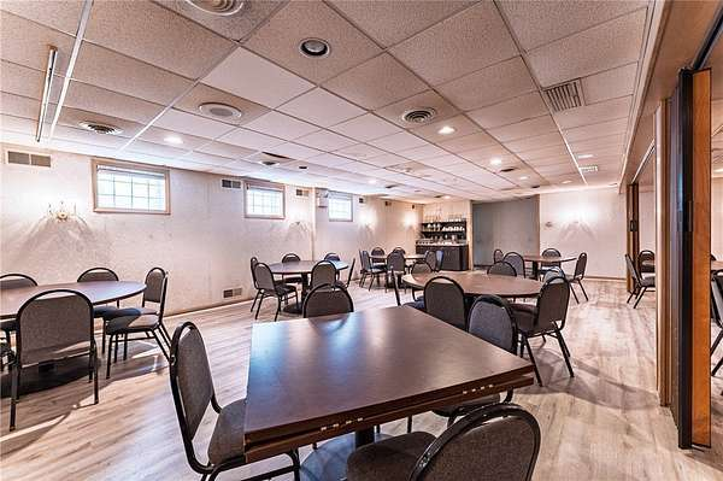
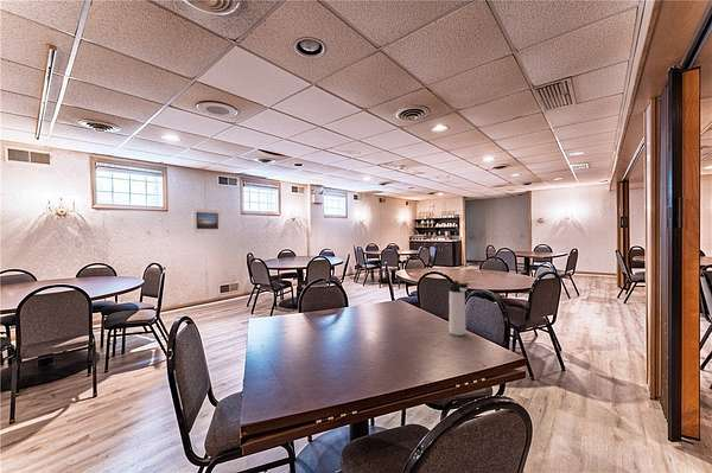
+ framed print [191,206,223,234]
+ thermos bottle [449,280,470,337]
